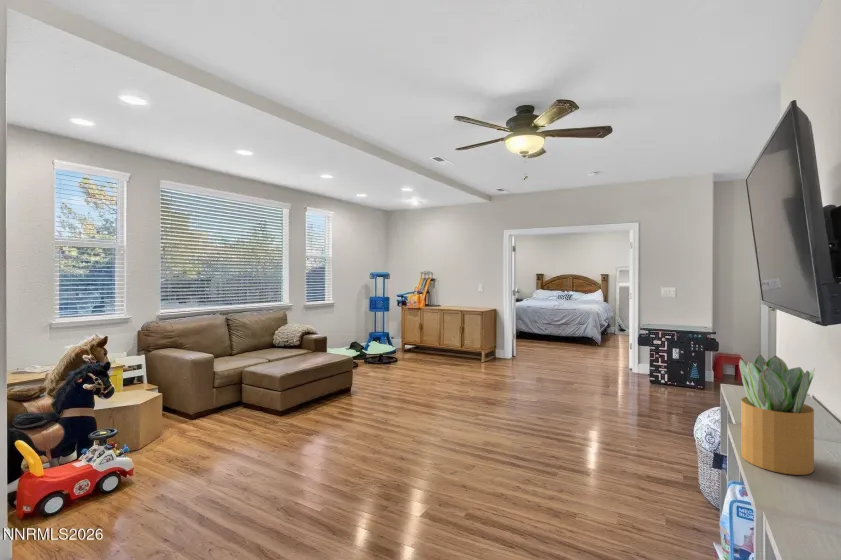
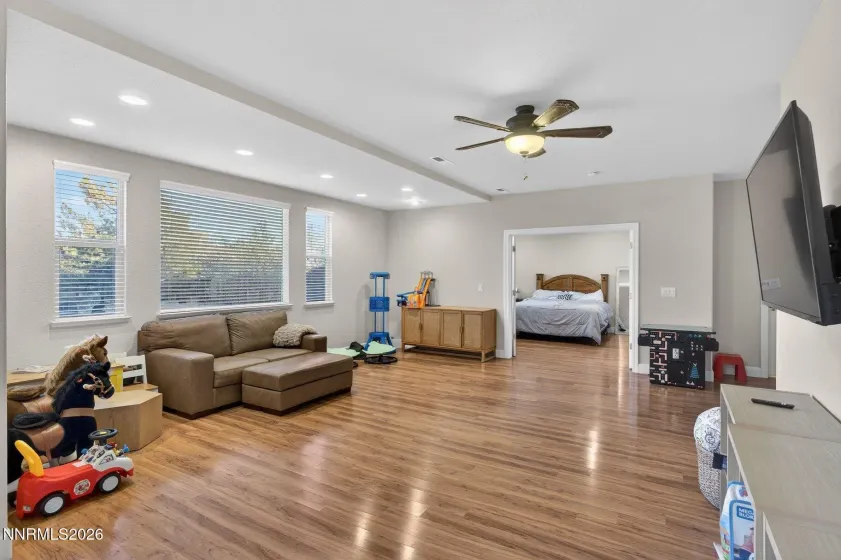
- potted plant [738,354,816,476]
